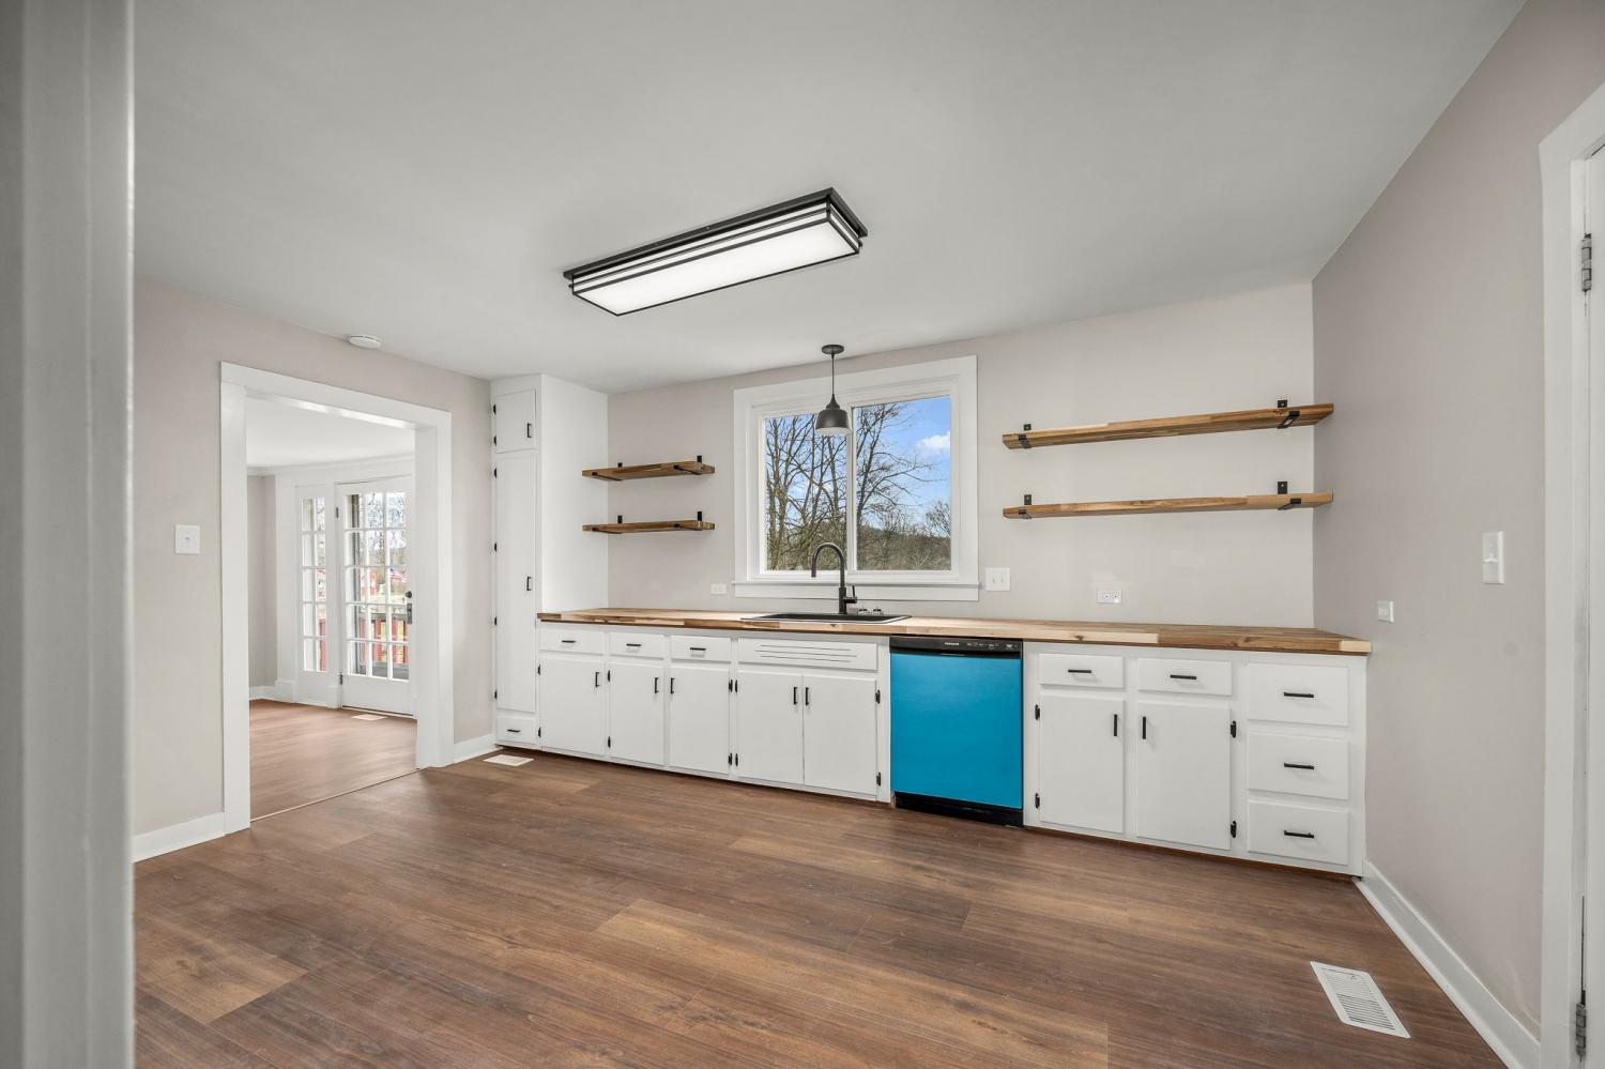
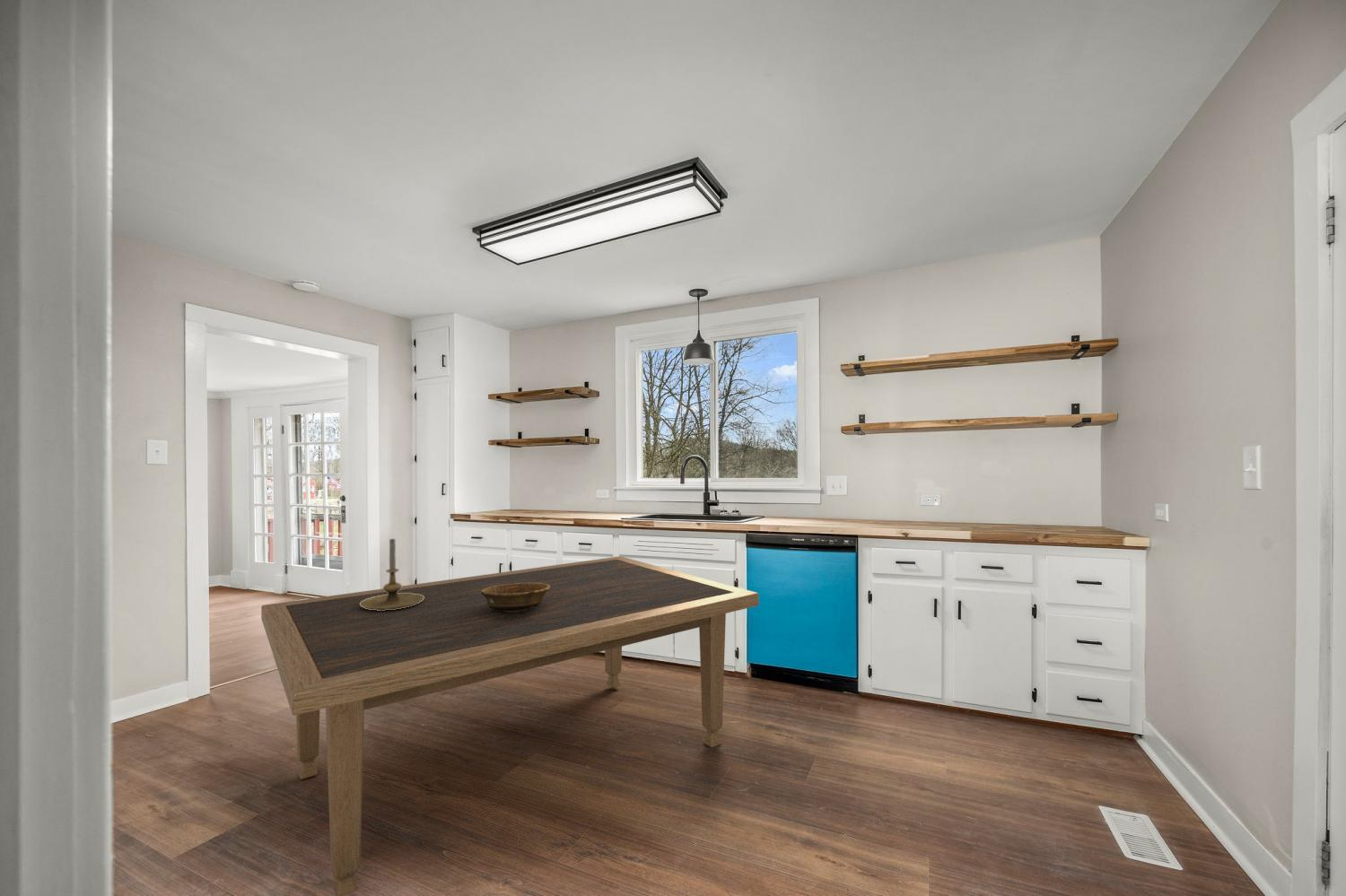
+ candle holder [360,537,424,611]
+ dining table [260,555,760,896]
+ decorative bowl [481,583,550,613]
